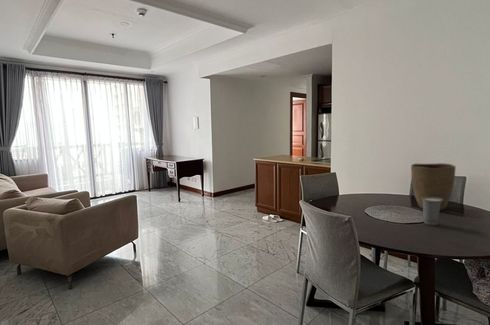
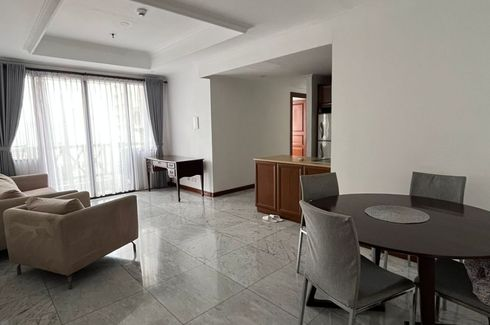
- vase [410,162,457,211]
- cup [421,197,443,226]
